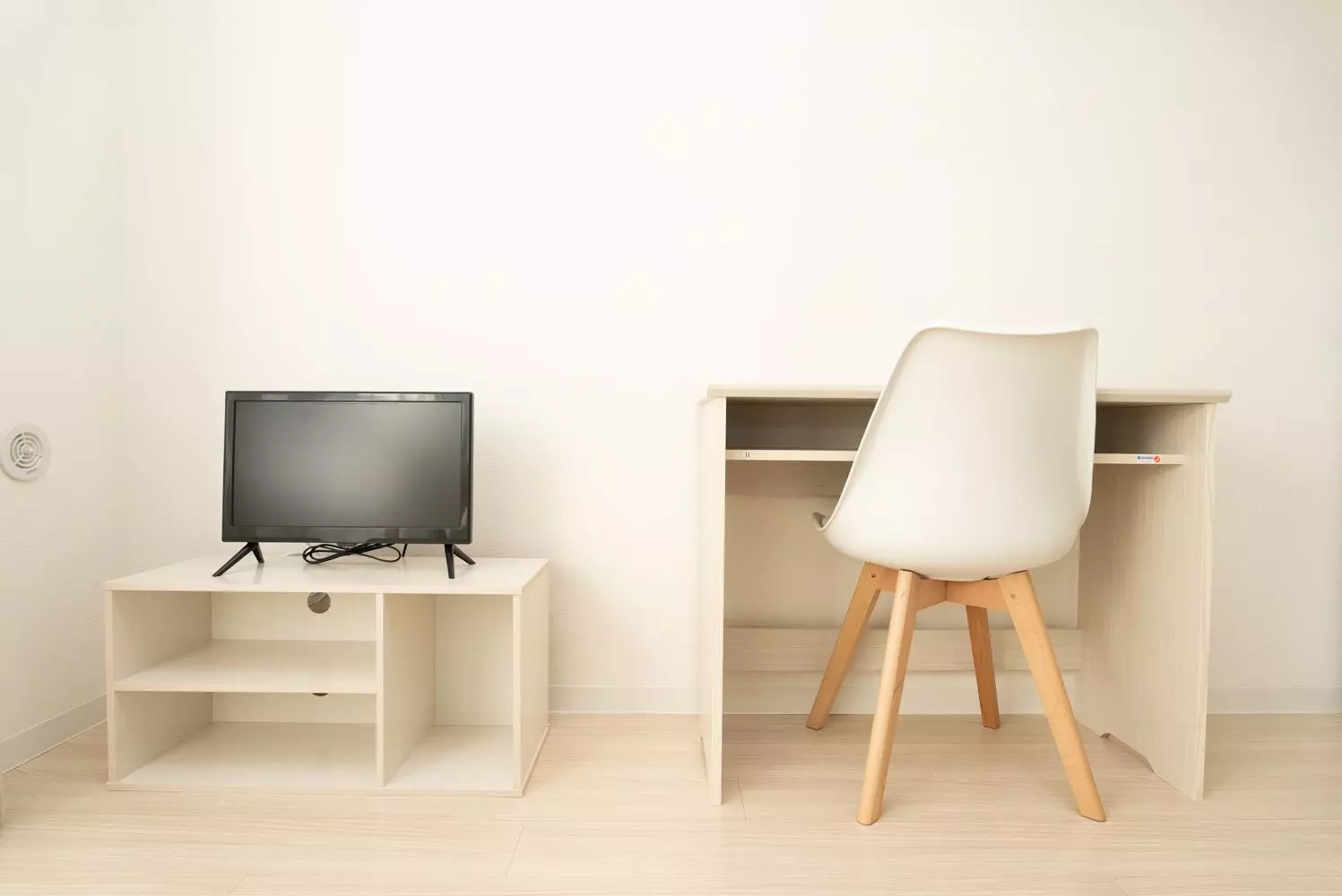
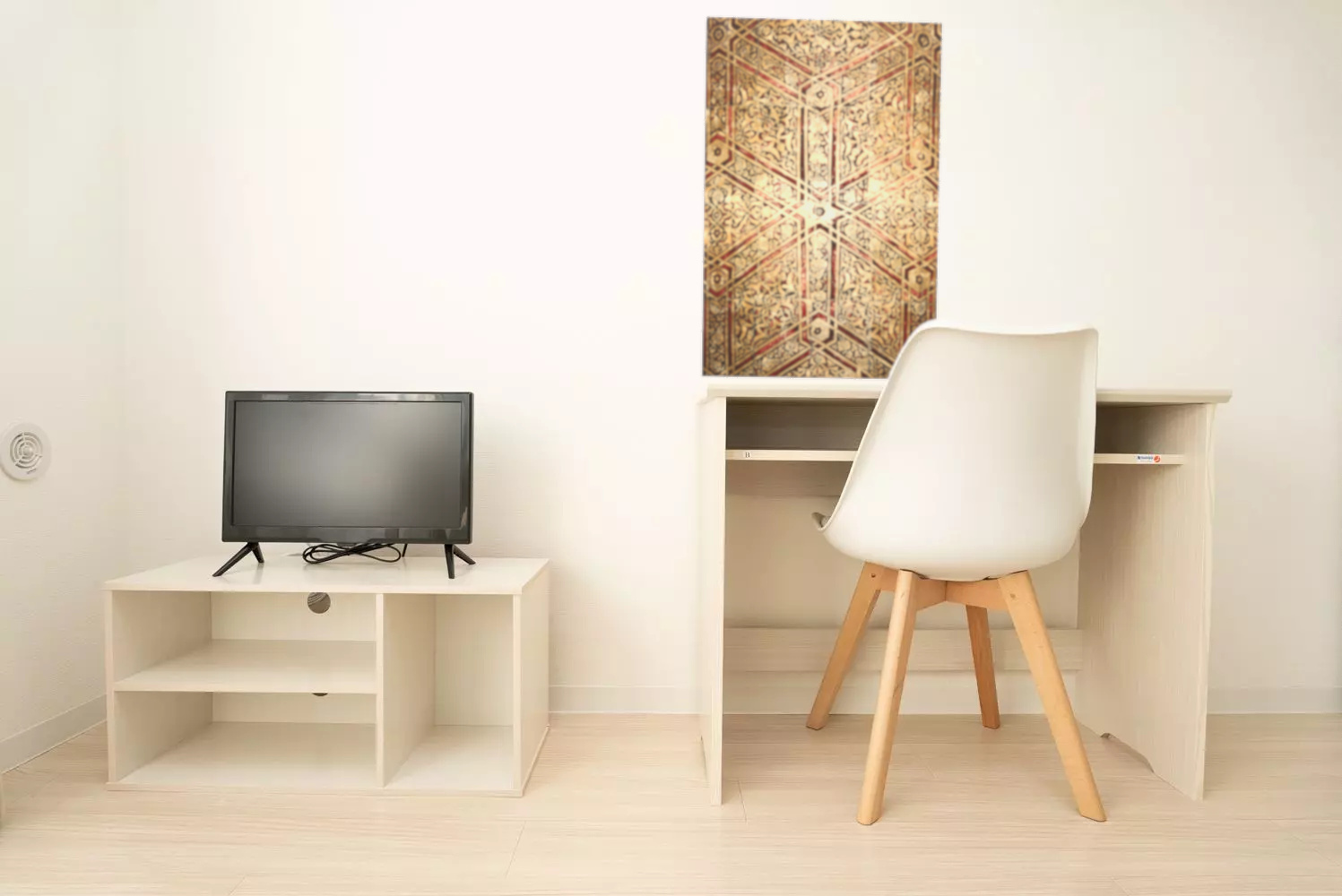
+ wall art [701,16,943,380]
